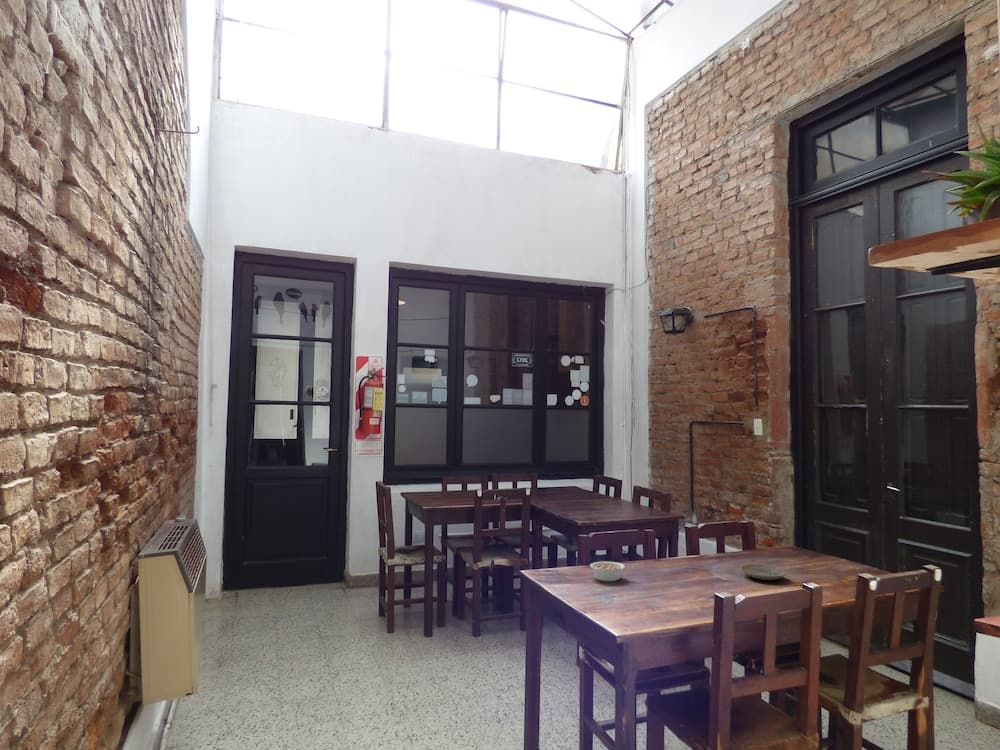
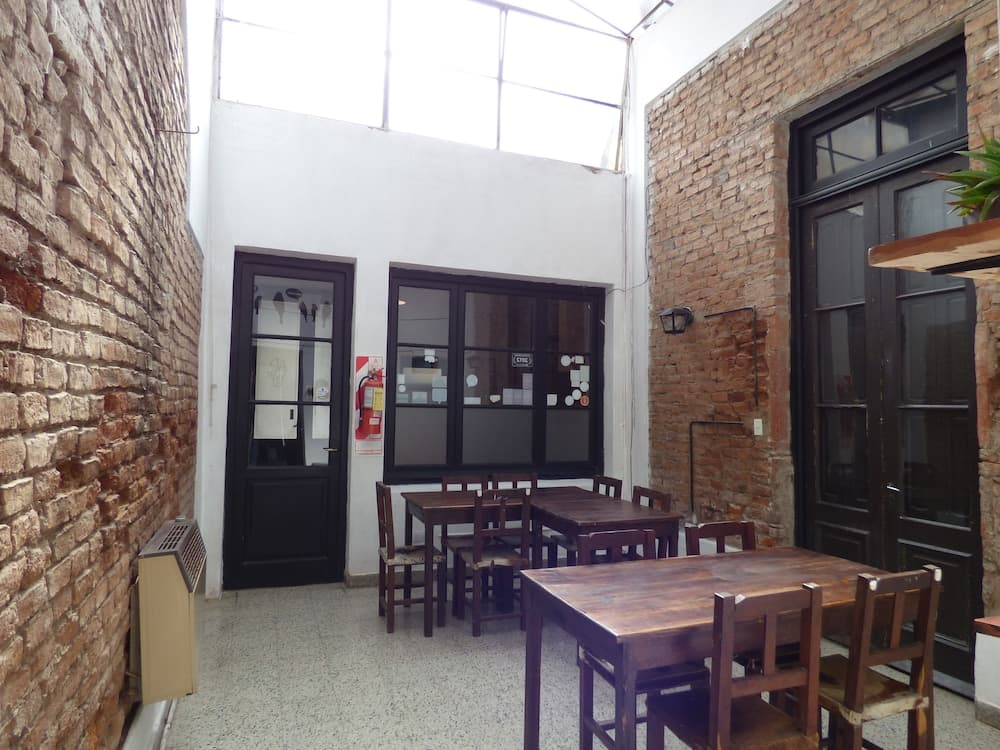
- legume [589,561,633,582]
- plate [740,563,788,581]
